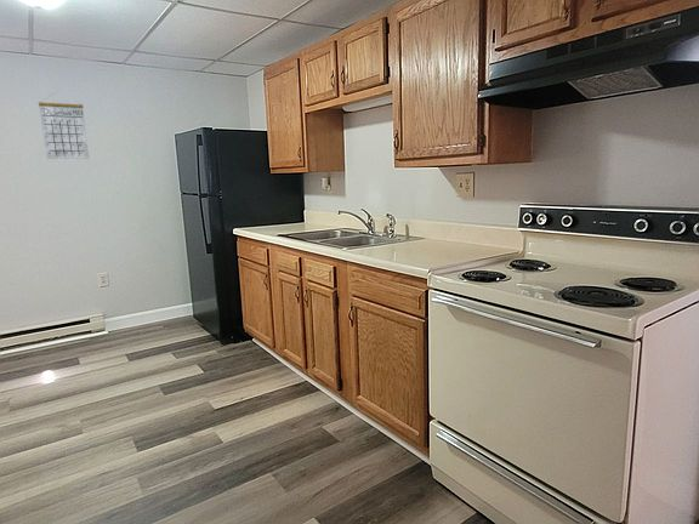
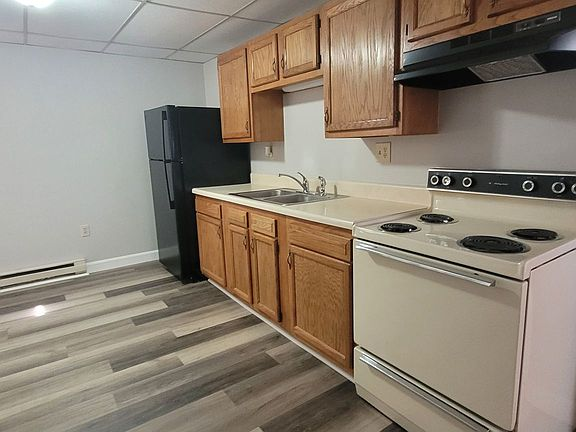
- calendar [38,91,90,160]
